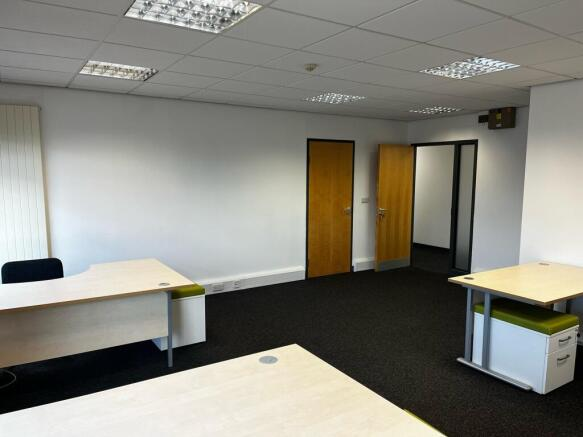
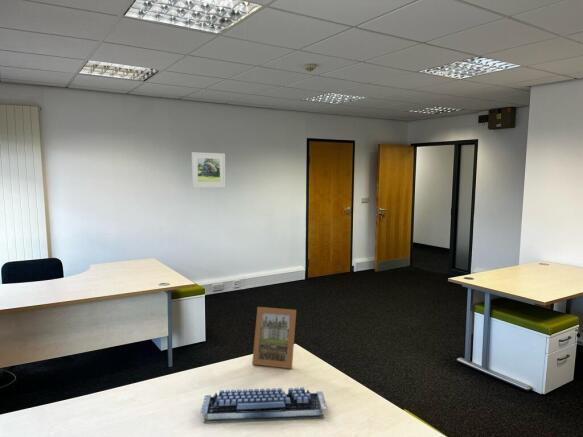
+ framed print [191,151,226,189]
+ picture frame [251,306,297,369]
+ computer keyboard [200,386,328,424]
